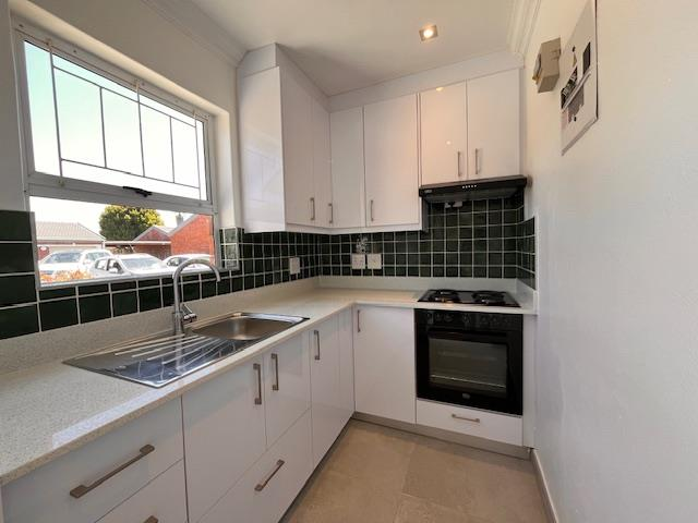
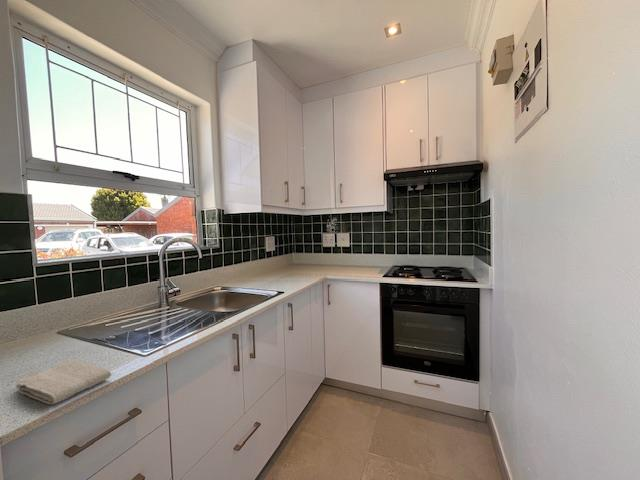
+ washcloth [15,359,112,405]
